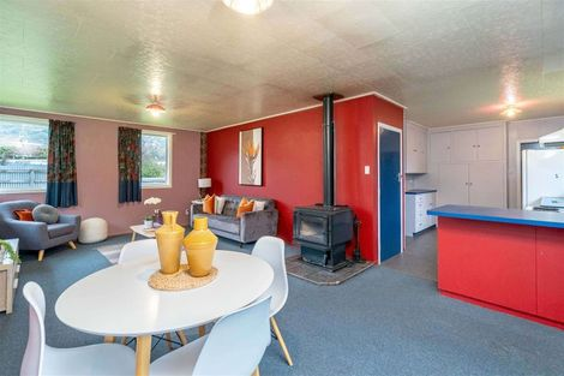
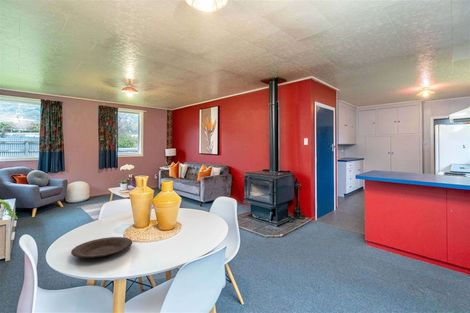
+ plate [70,236,133,259]
